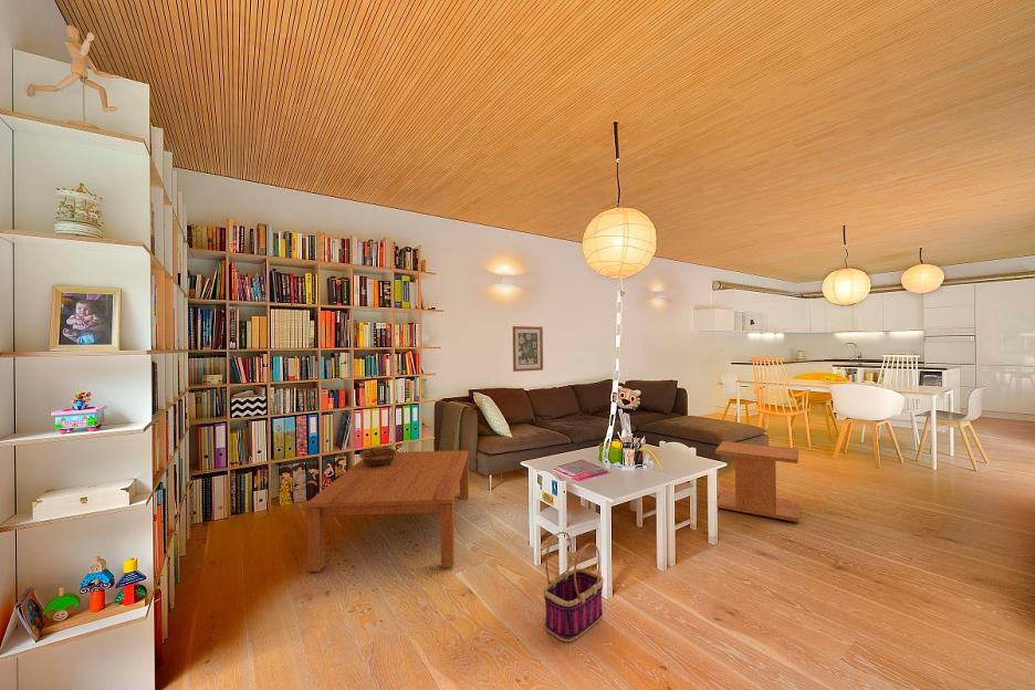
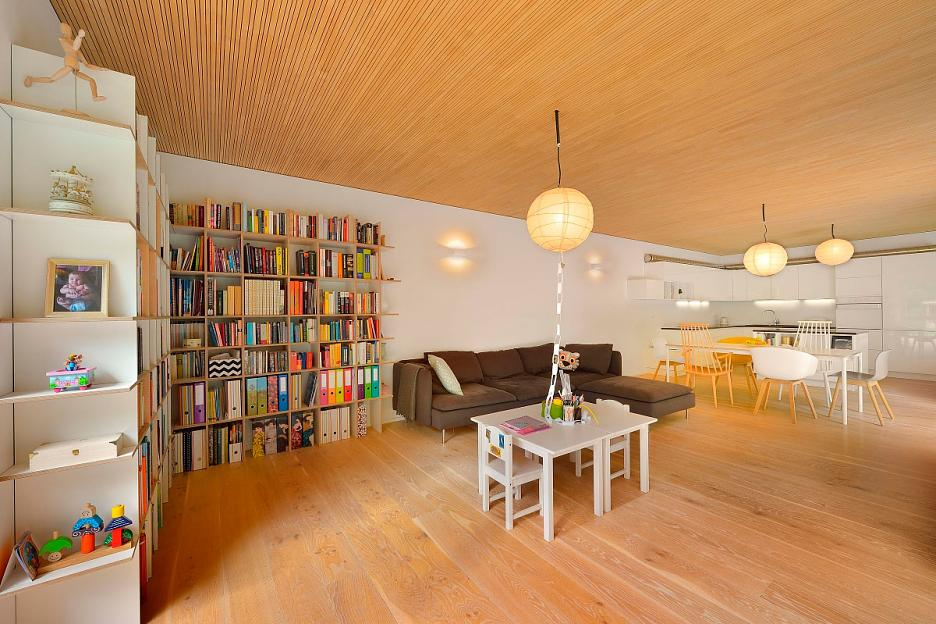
- wall art [512,325,544,373]
- side table [714,440,801,523]
- basket [542,531,605,644]
- decorative bowl [358,447,398,467]
- coffee table [305,450,470,573]
